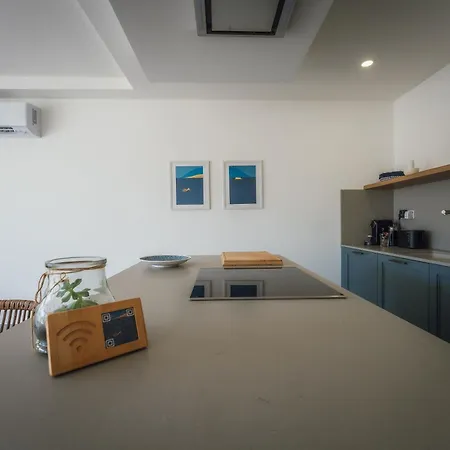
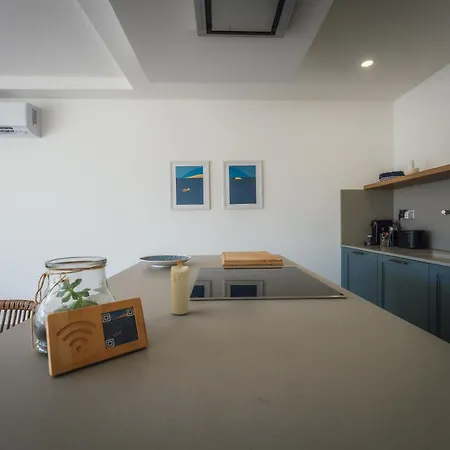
+ candle [170,257,191,315]
